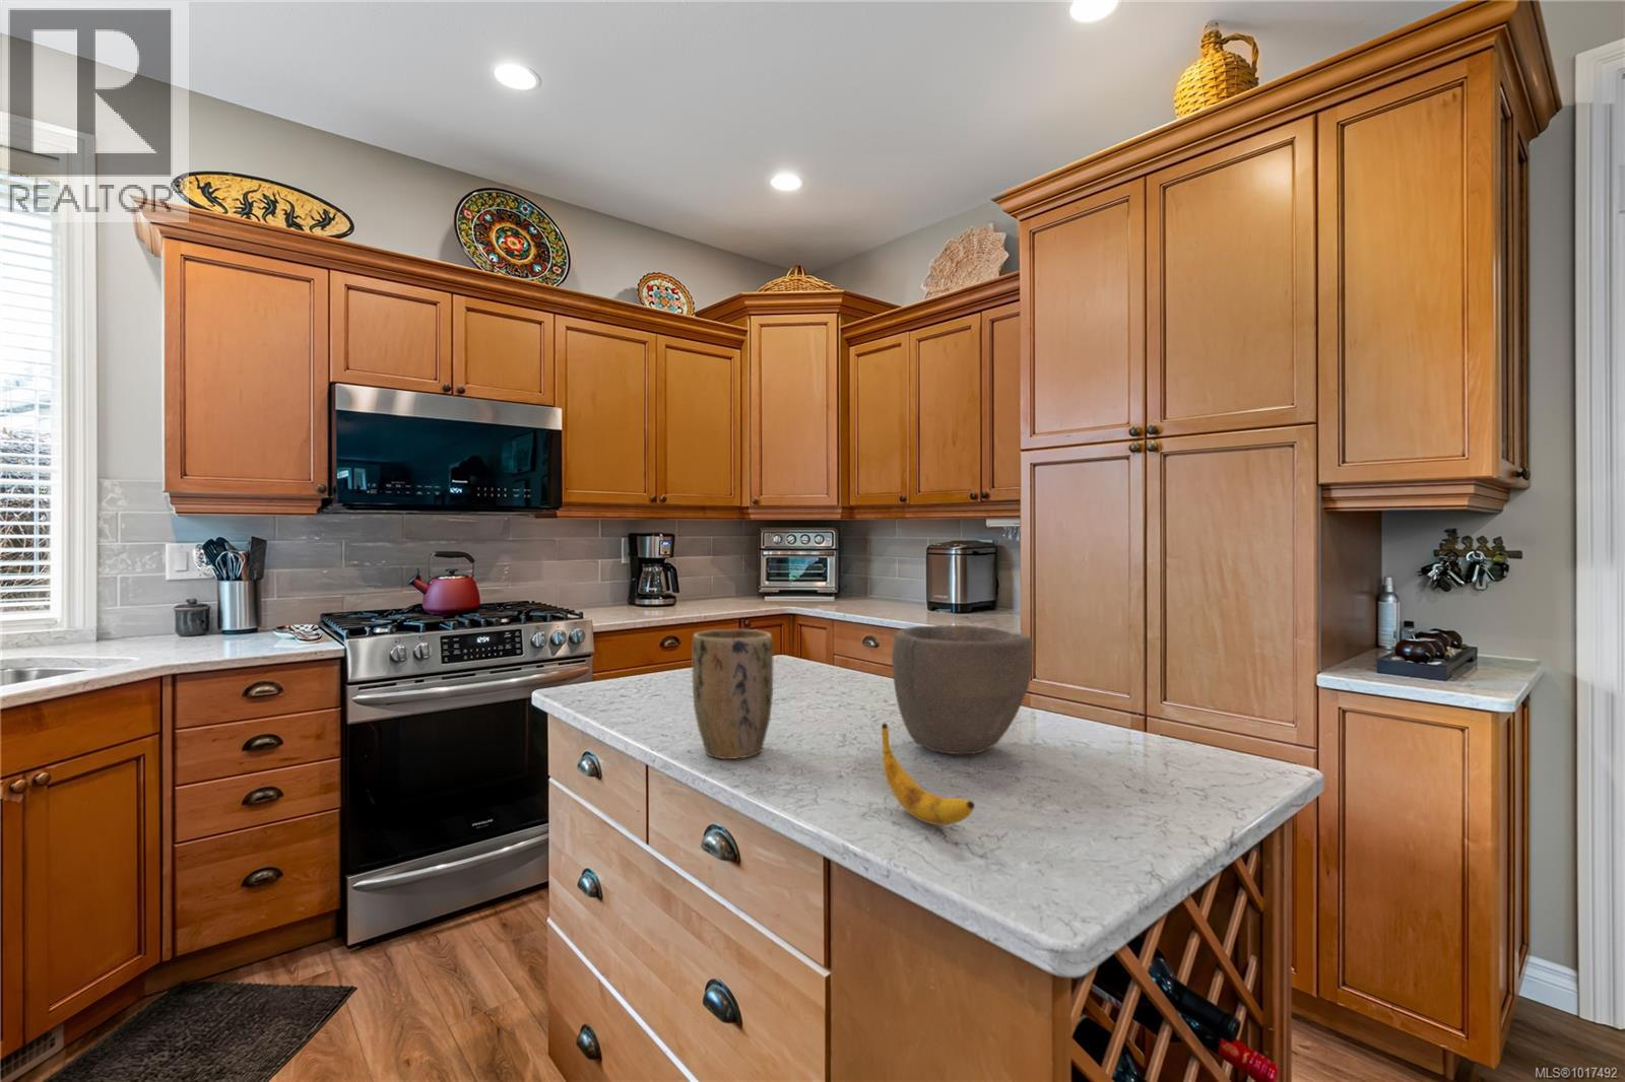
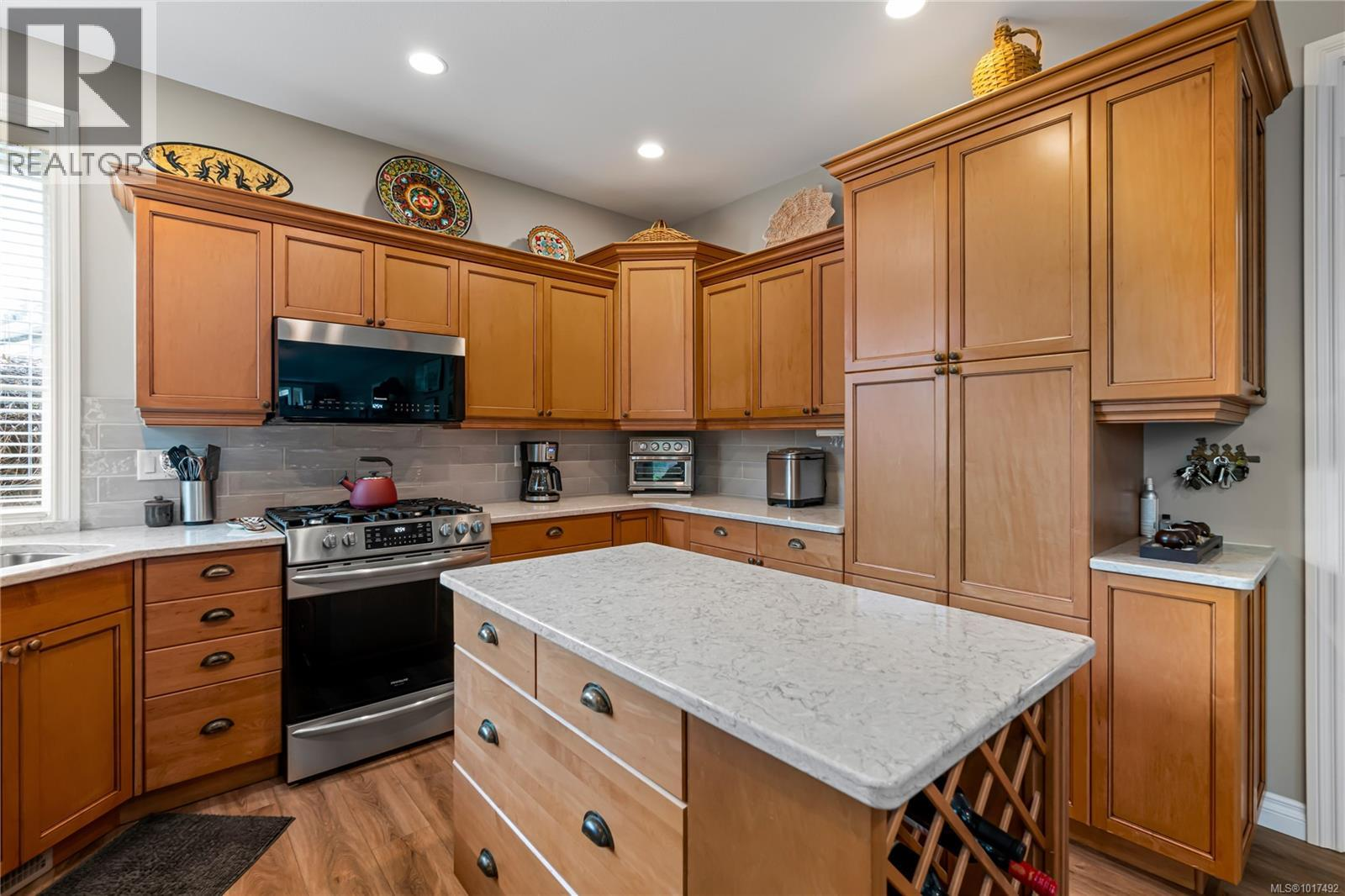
- plant pot [691,628,774,761]
- bowl [890,624,1034,755]
- banana [881,722,976,826]
